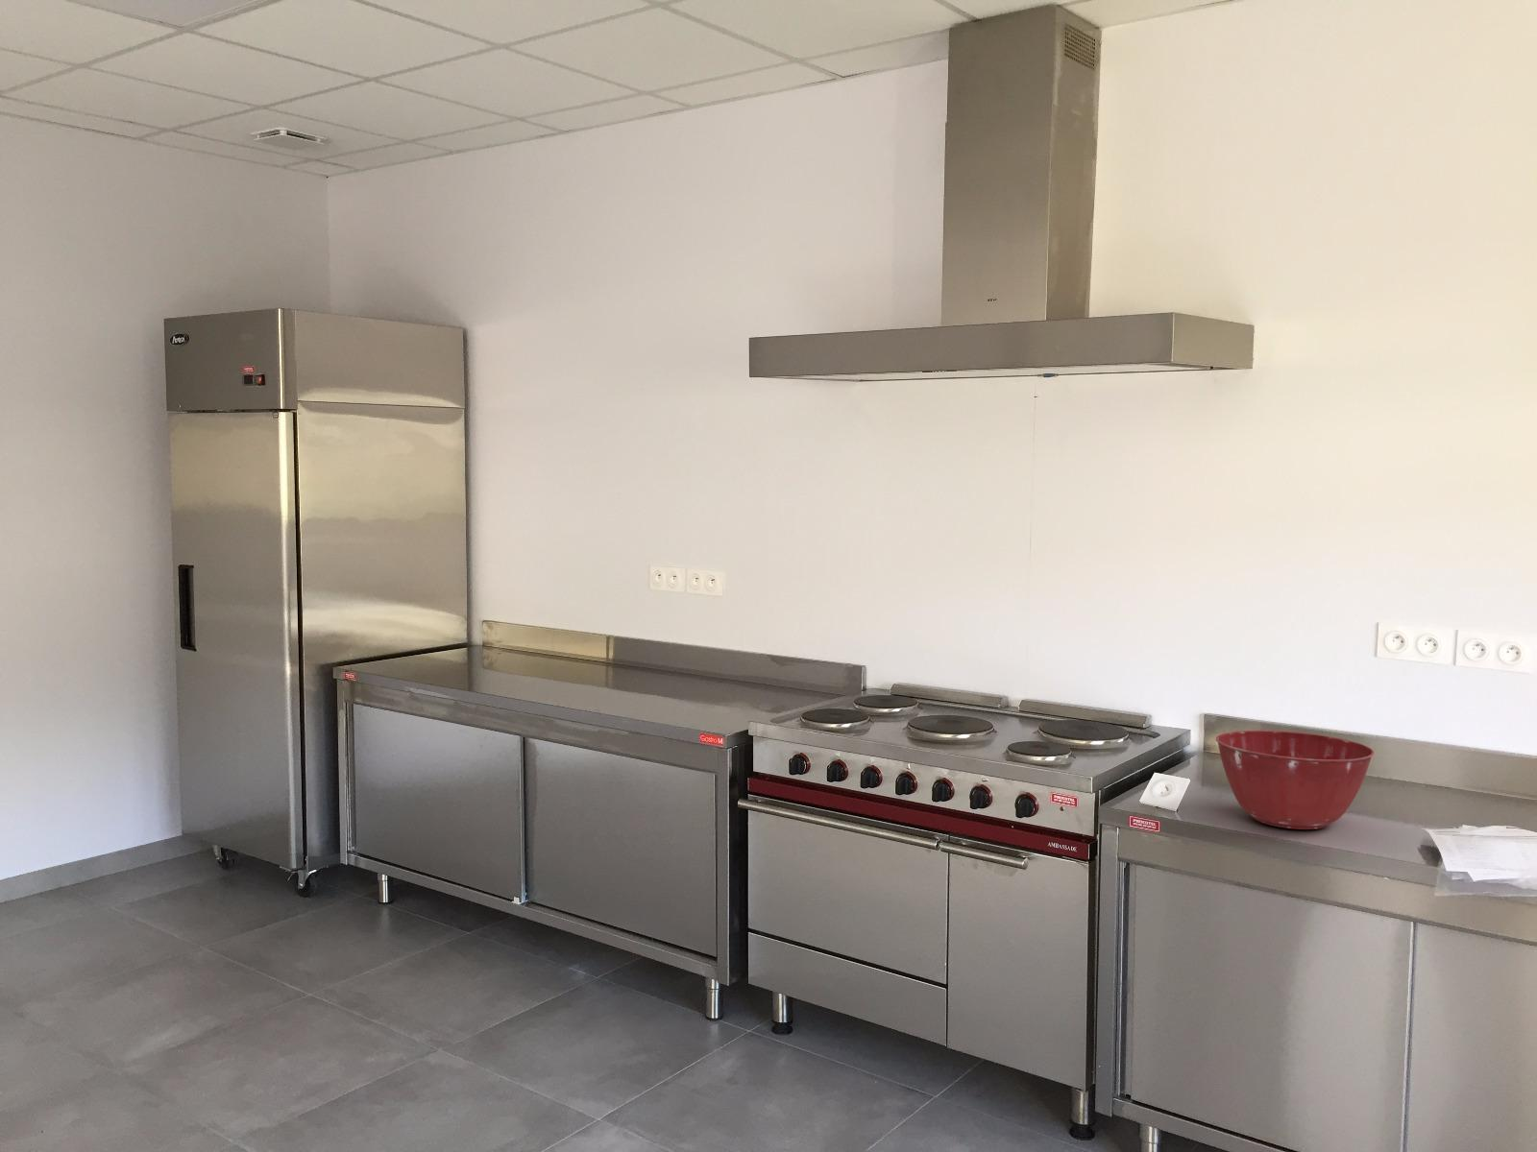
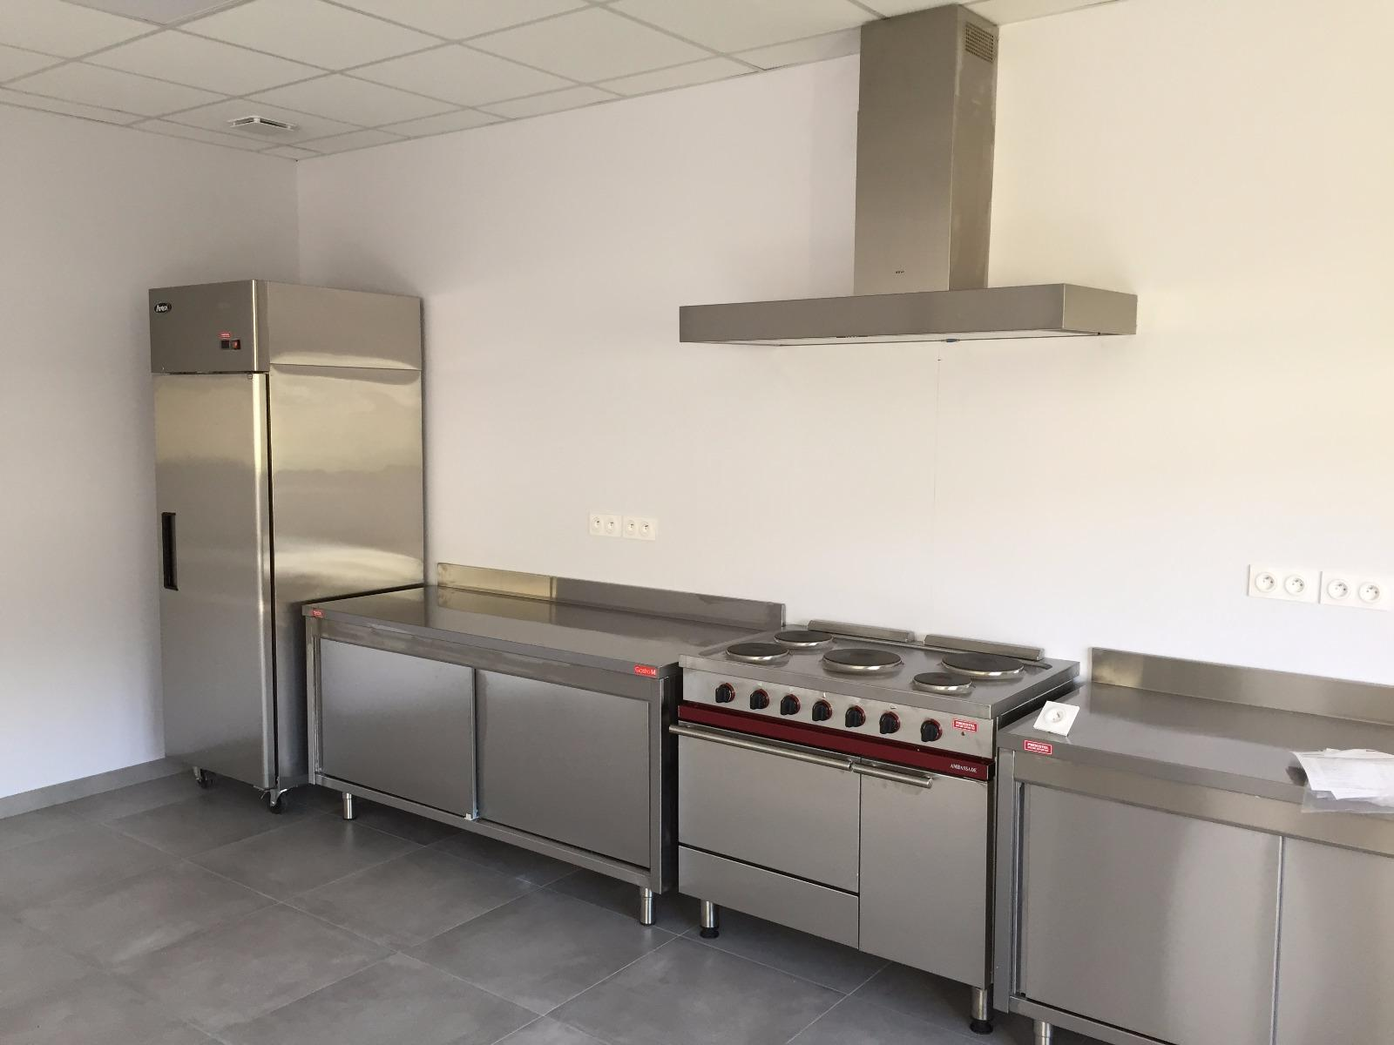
- mixing bowl [1215,730,1376,830]
